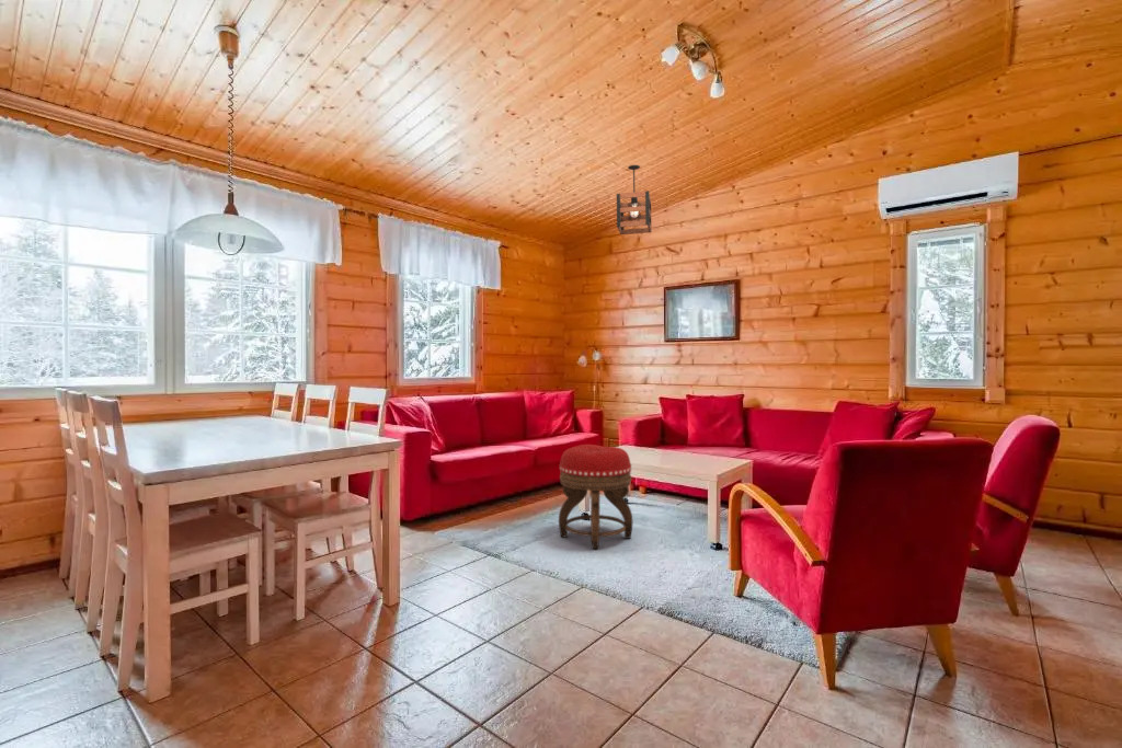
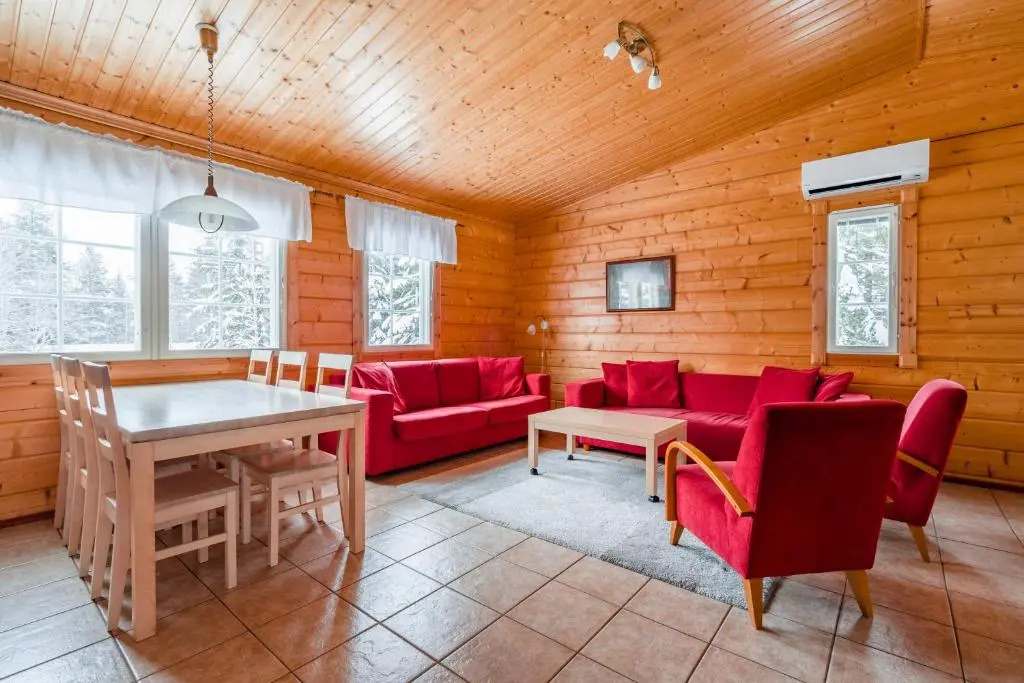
- pendant light [616,164,652,235]
- footstool [558,444,633,550]
